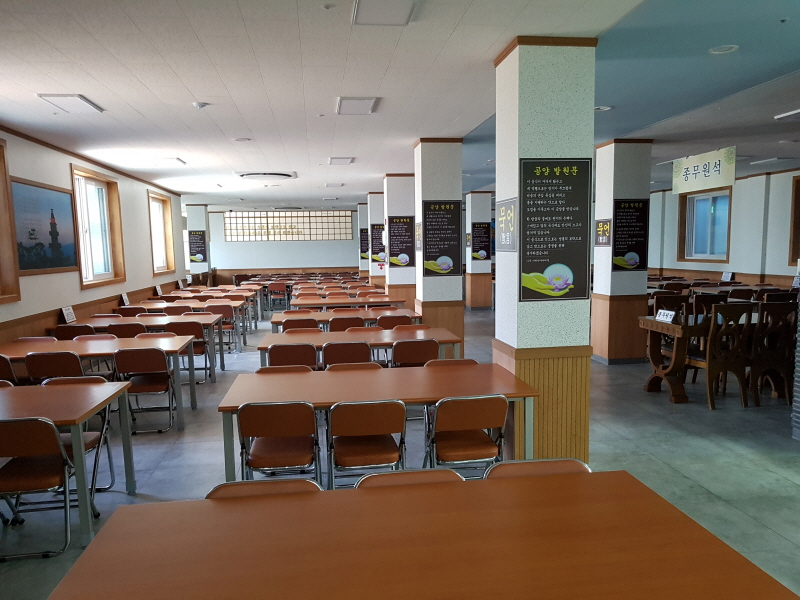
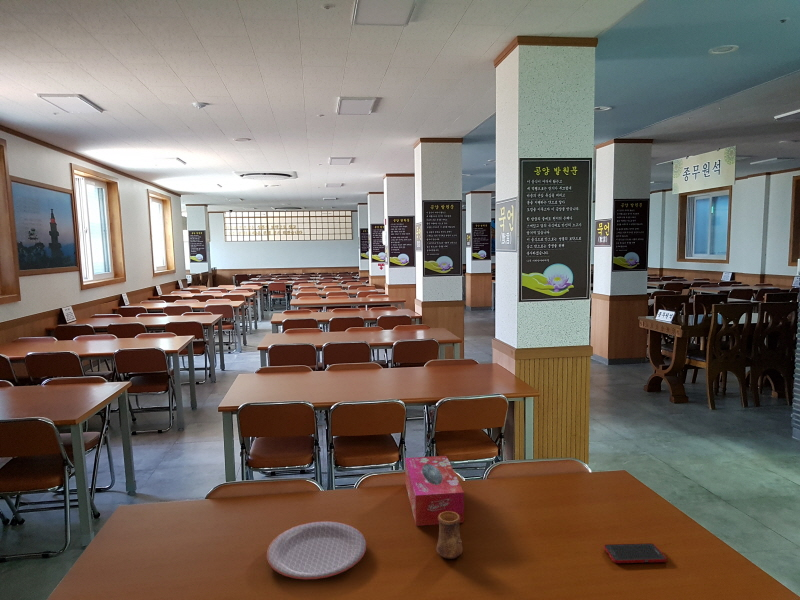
+ plate [266,520,367,580]
+ cup [435,511,464,560]
+ cell phone [603,542,667,564]
+ tissue box [404,455,465,527]
